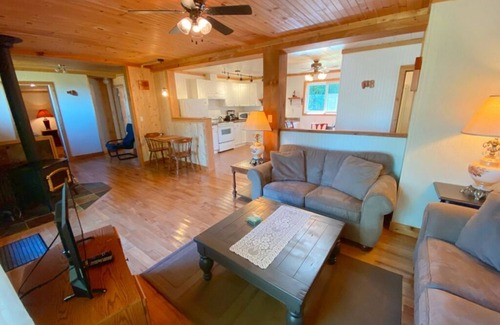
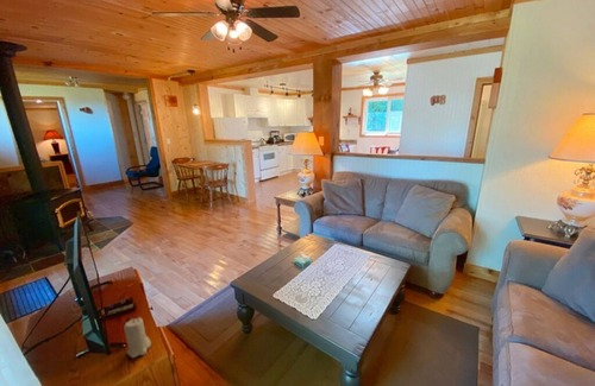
+ candle [123,316,152,359]
